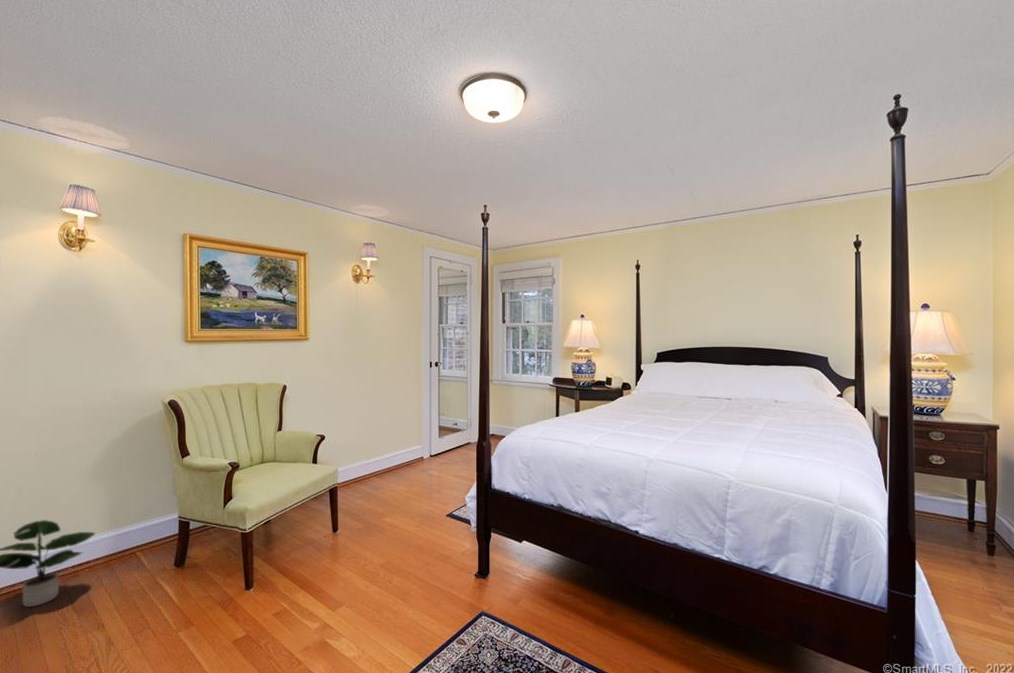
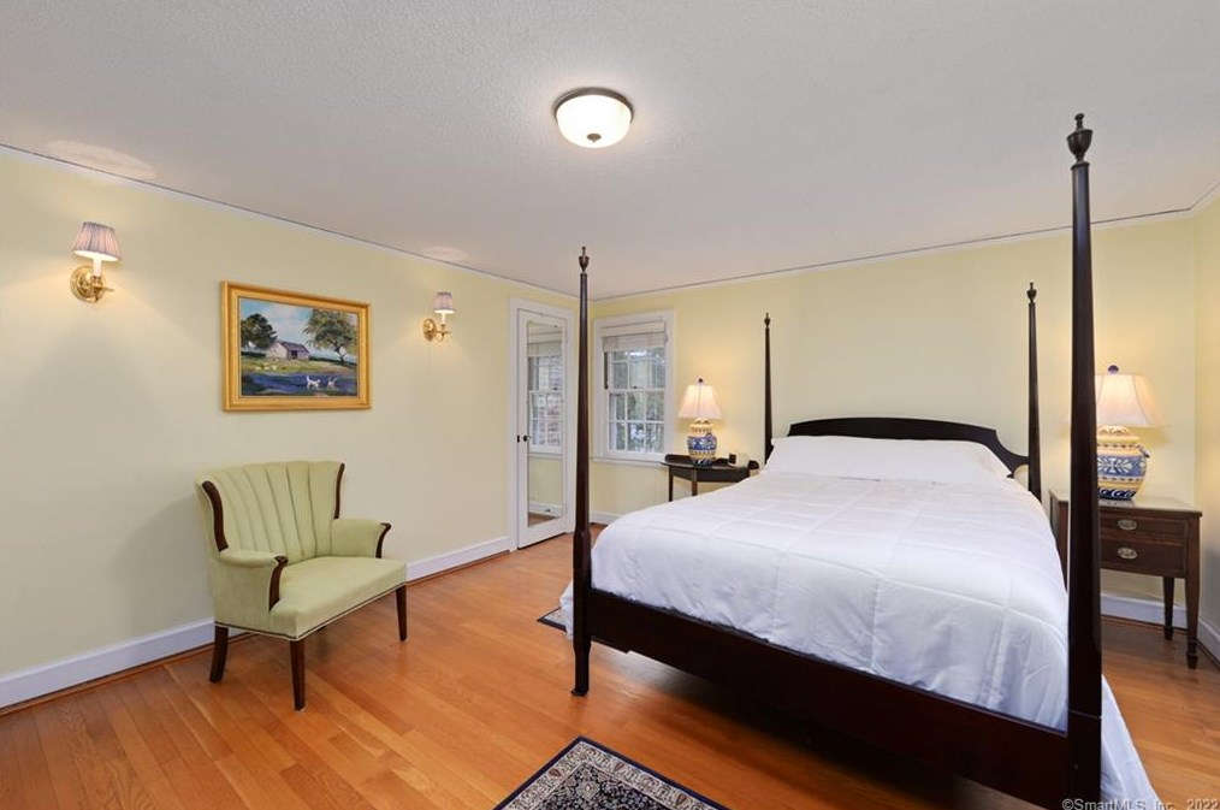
- potted plant [0,519,96,608]
